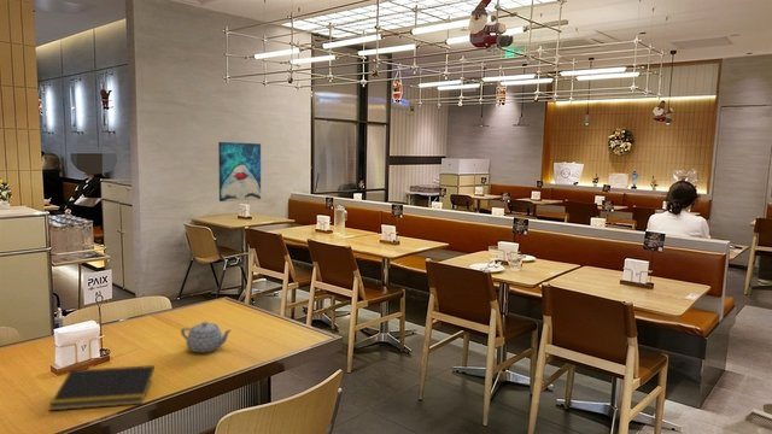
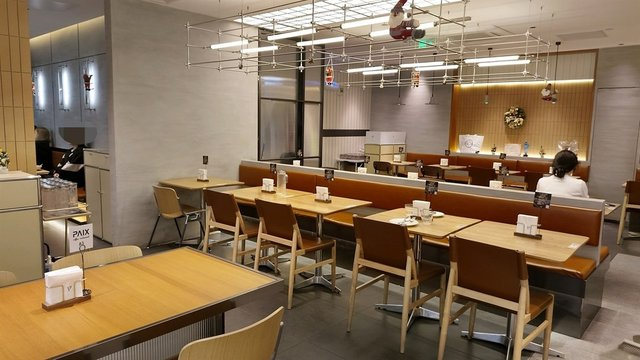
- teapot [180,321,233,353]
- wall art [217,141,262,203]
- notepad [48,364,156,411]
